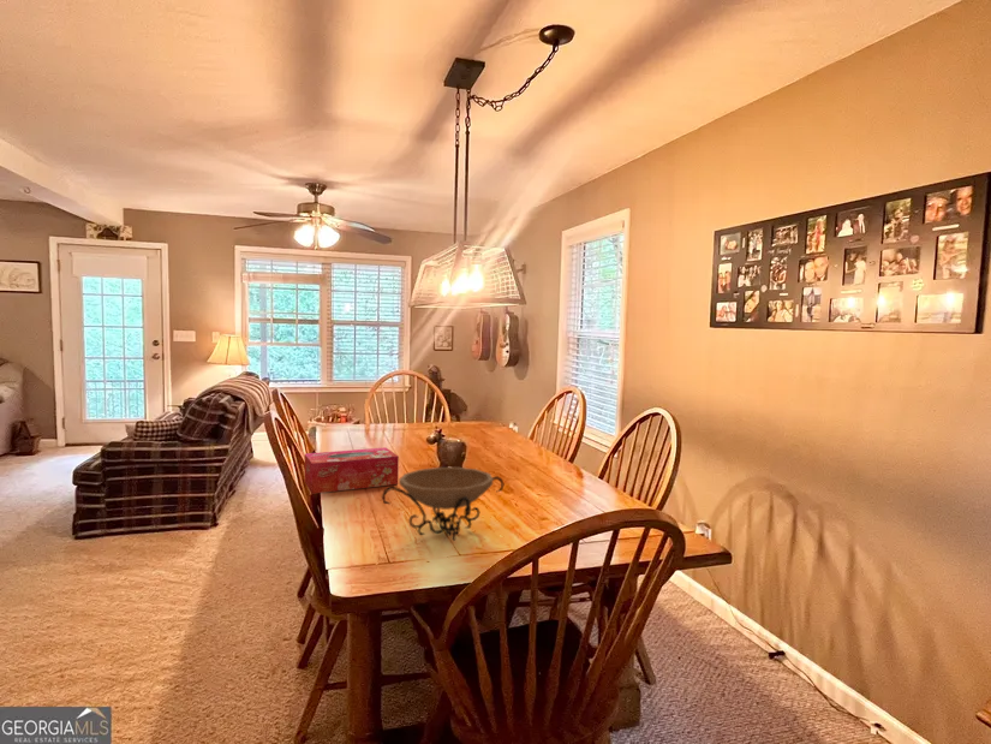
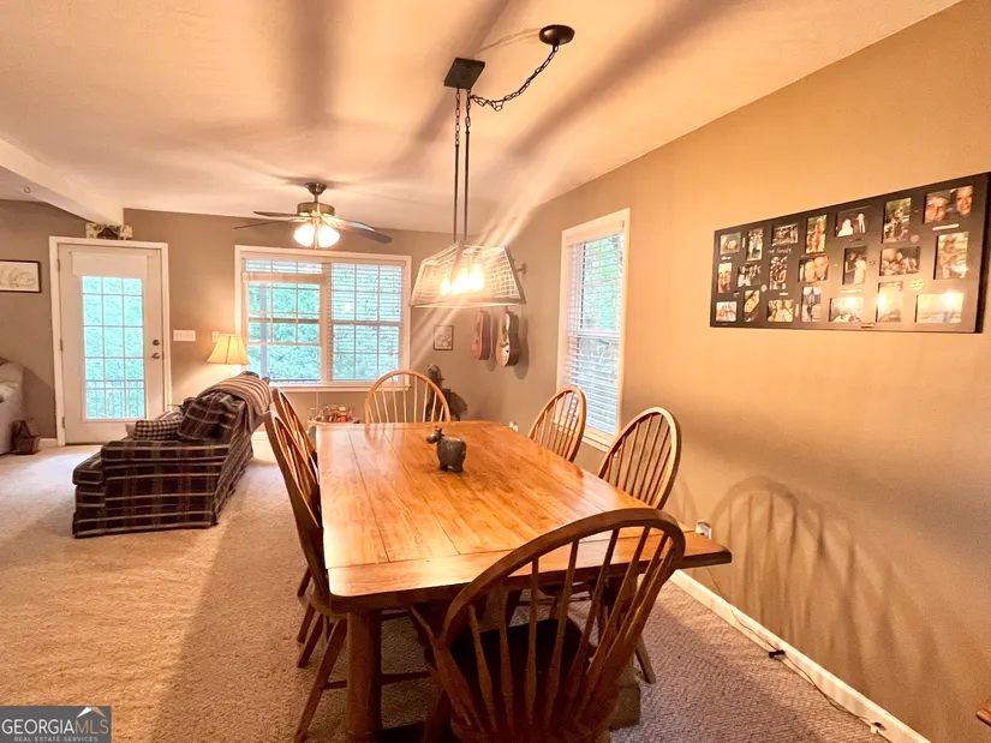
- tissue box [304,446,400,495]
- decorative bowl [381,466,505,542]
